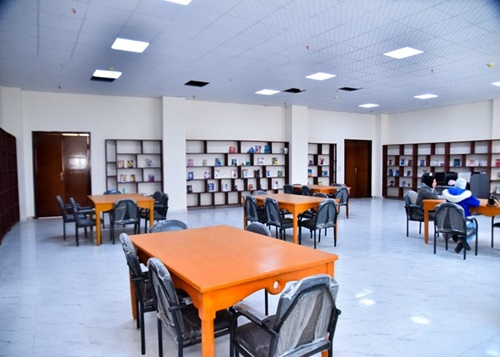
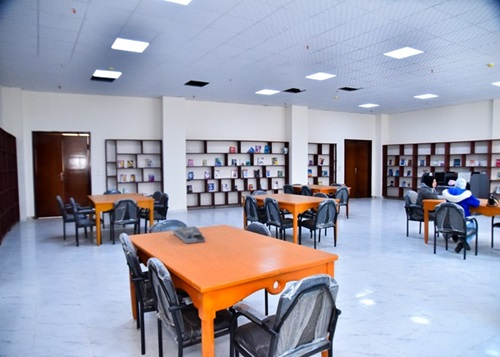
+ desk organizer [172,225,206,244]
